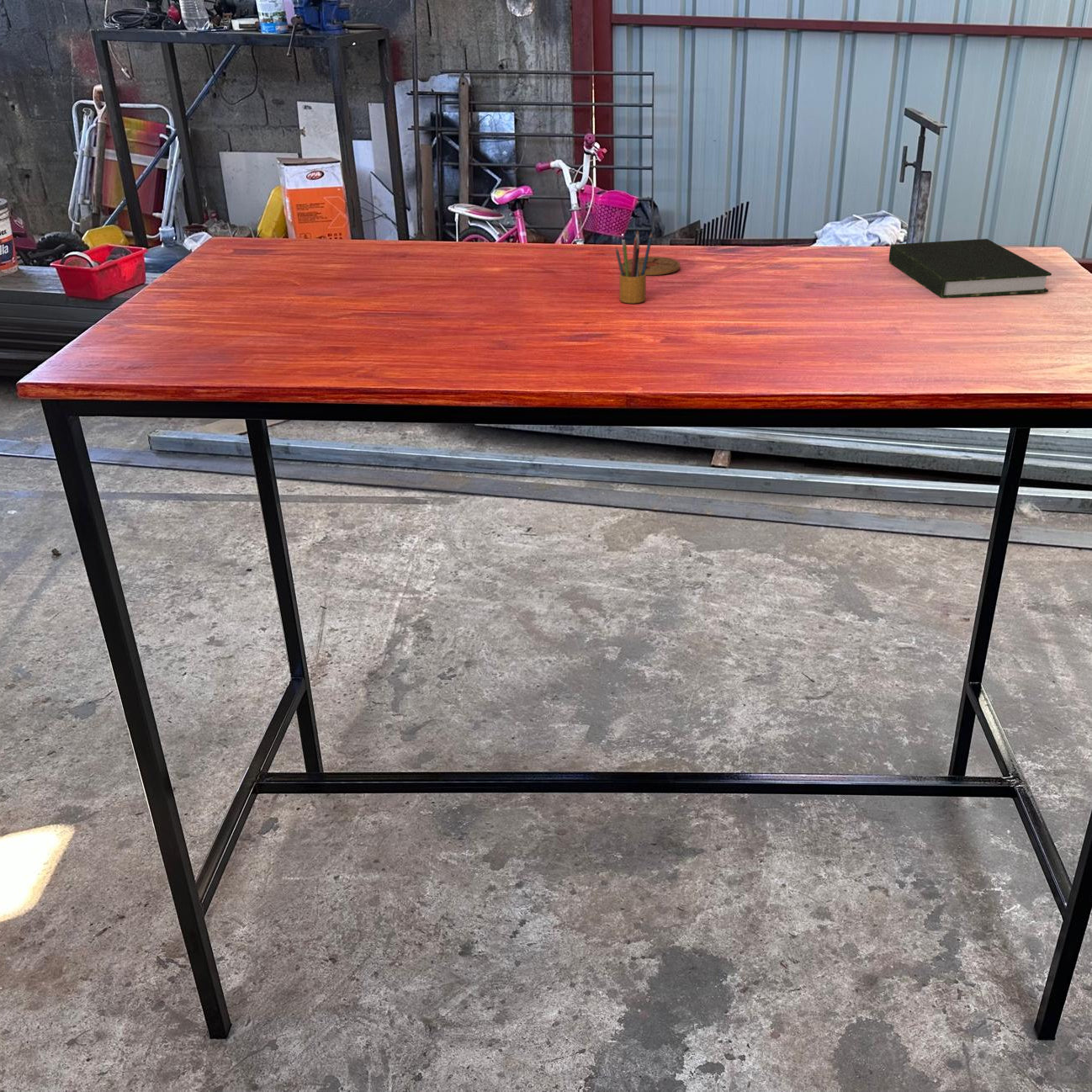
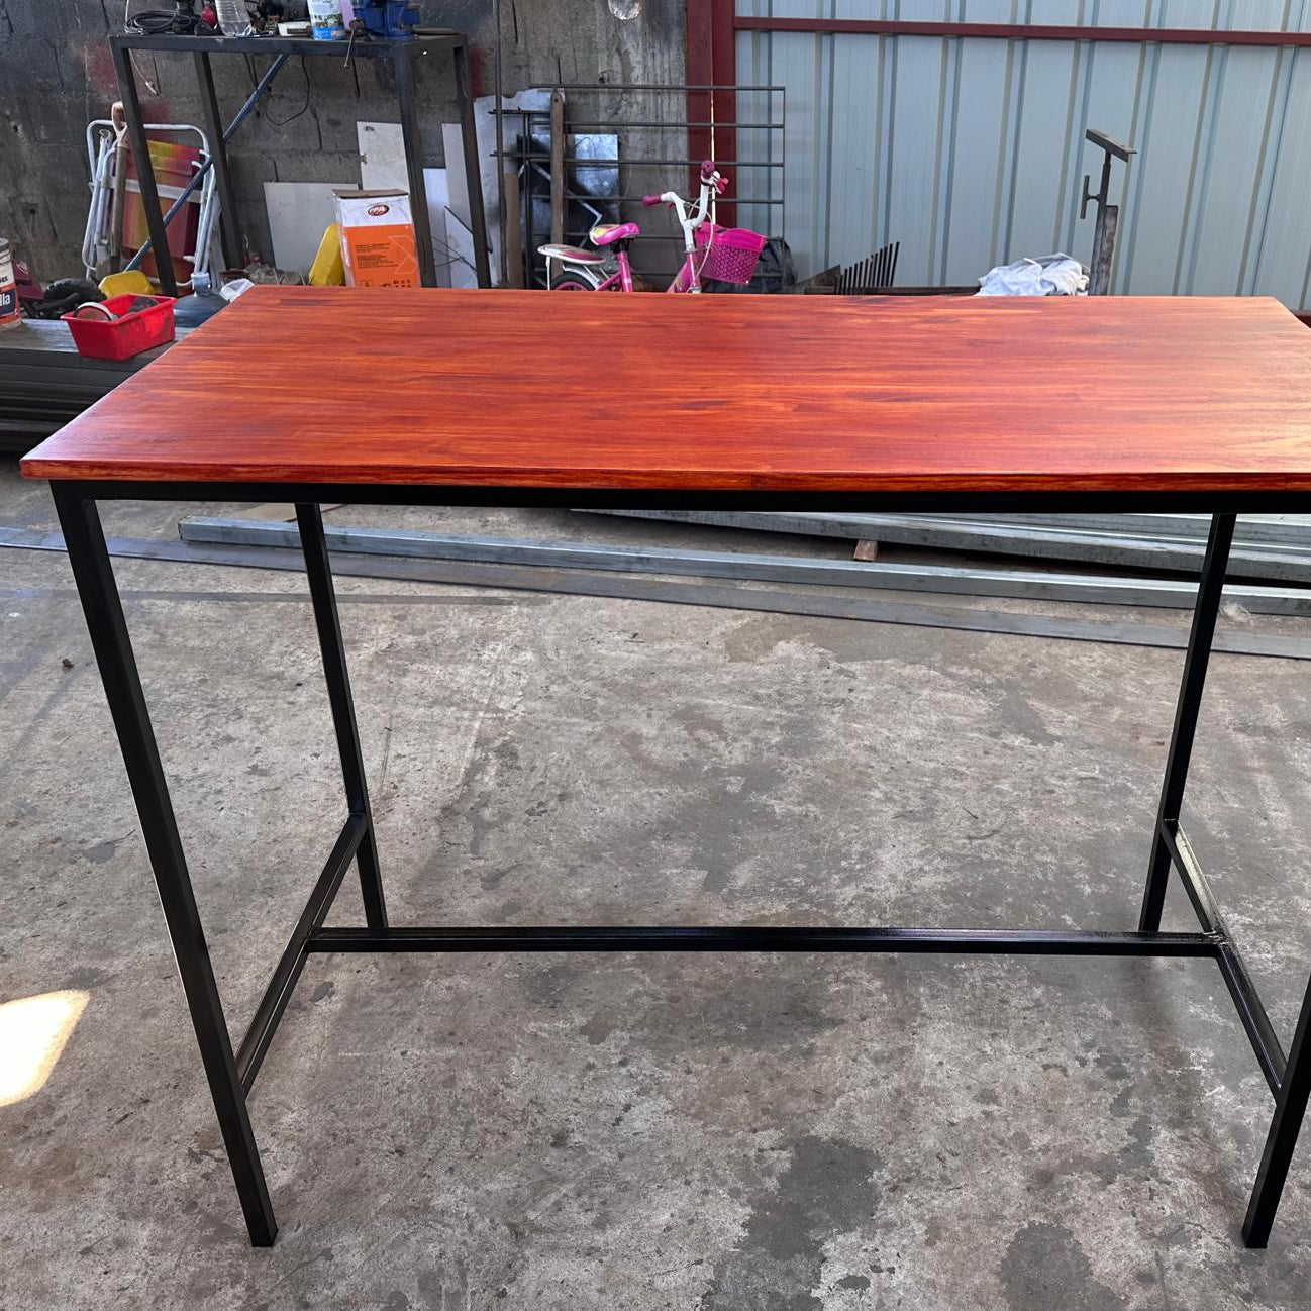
- coaster [622,256,681,276]
- pencil box [615,230,653,304]
- book [888,238,1052,300]
